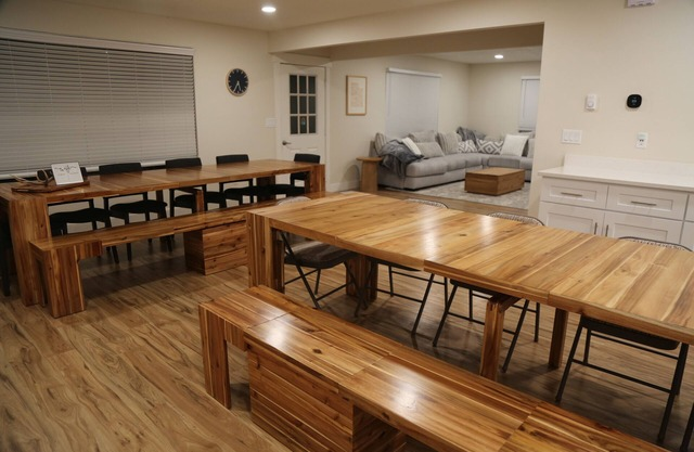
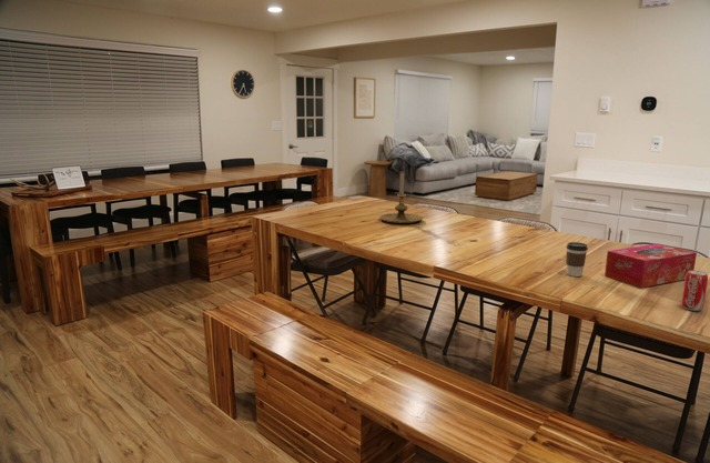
+ candle holder [378,170,424,224]
+ beverage can [680,270,709,312]
+ coffee cup [565,241,589,278]
+ tissue box [604,243,698,289]
